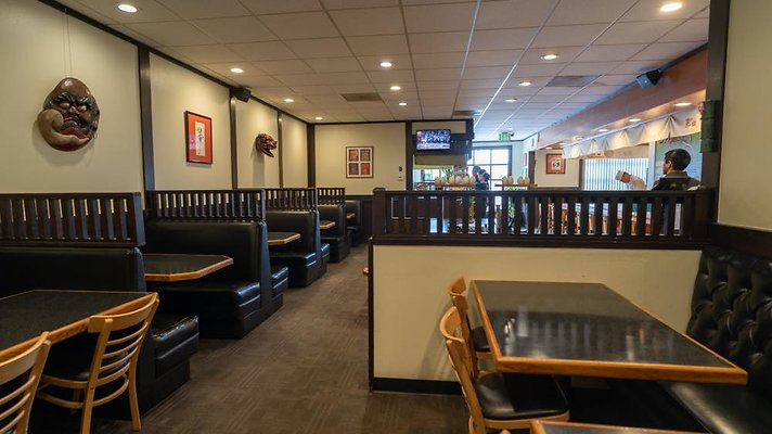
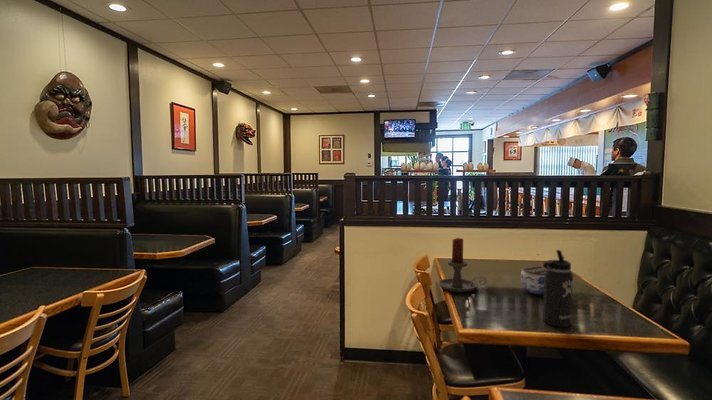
+ jar [520,265,547,296]
+ candle holder [438,237,487,293]
+ thermos bottle [542,249,574,328]
